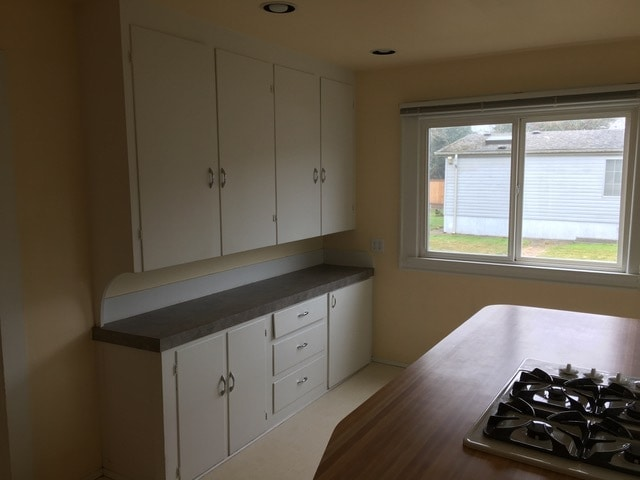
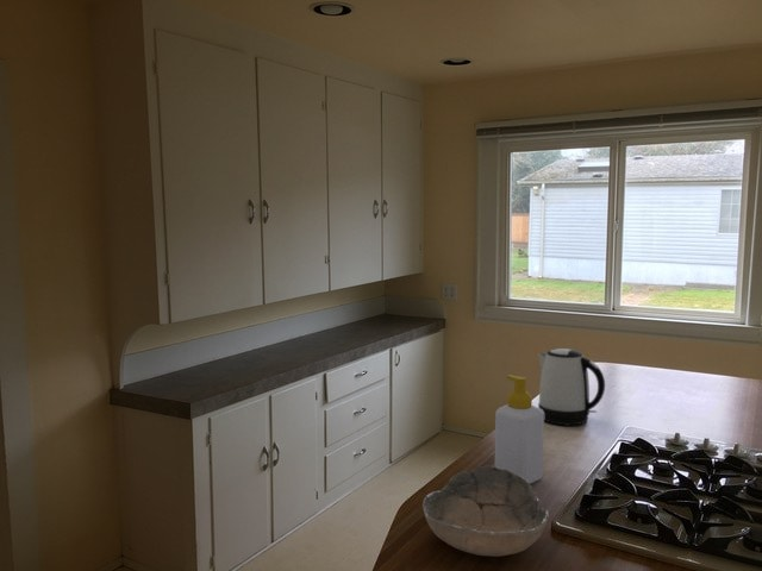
+ bowl [421,465,550,558]
+ kettle [537,347,606,427]
+ soap bottle [494,374,545,484]
